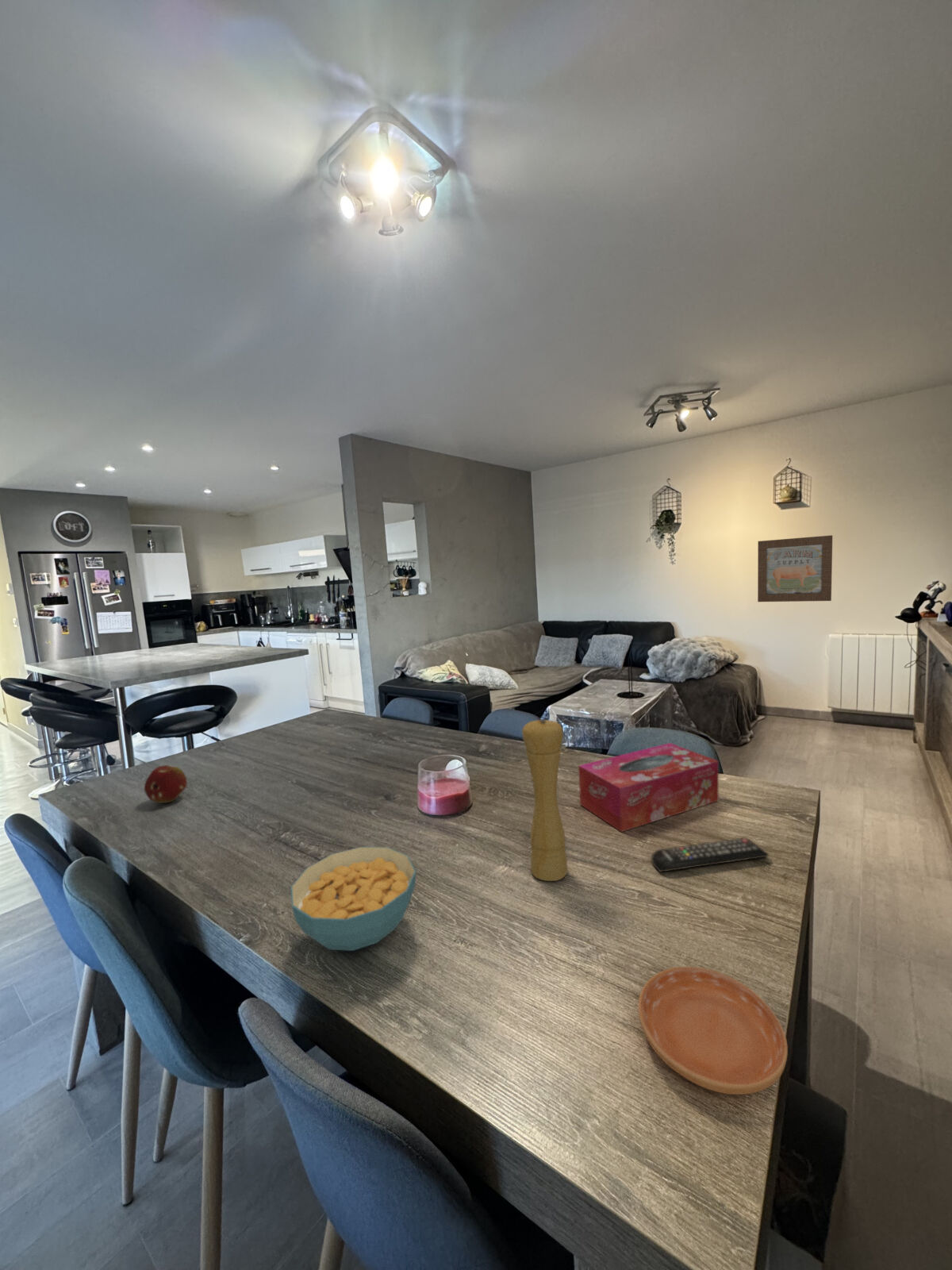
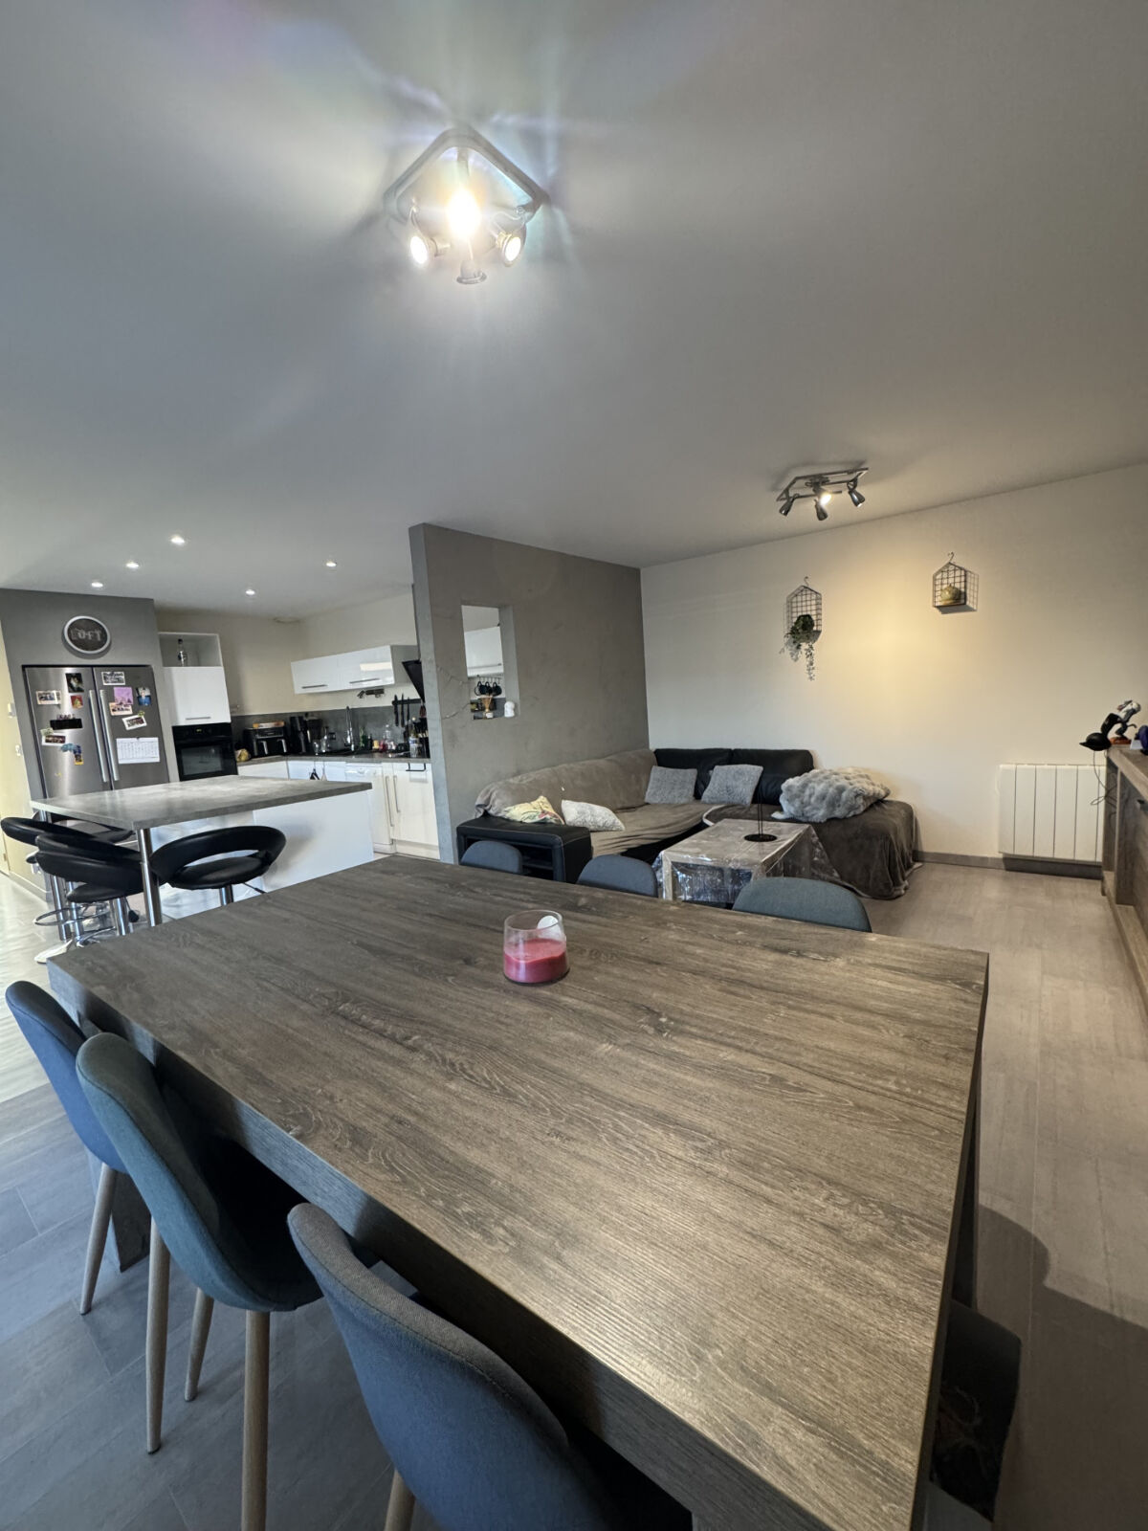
- wall art [757,534,833,602]
- fruit [144,764,188,804]
- cereal bowl [290,846,417,952]
- remote control [651,837,770,873]
- saucer [637,966,789,1095]
- tissue box [578,742,720,833]
- pepper mill [521,718,568,882]
